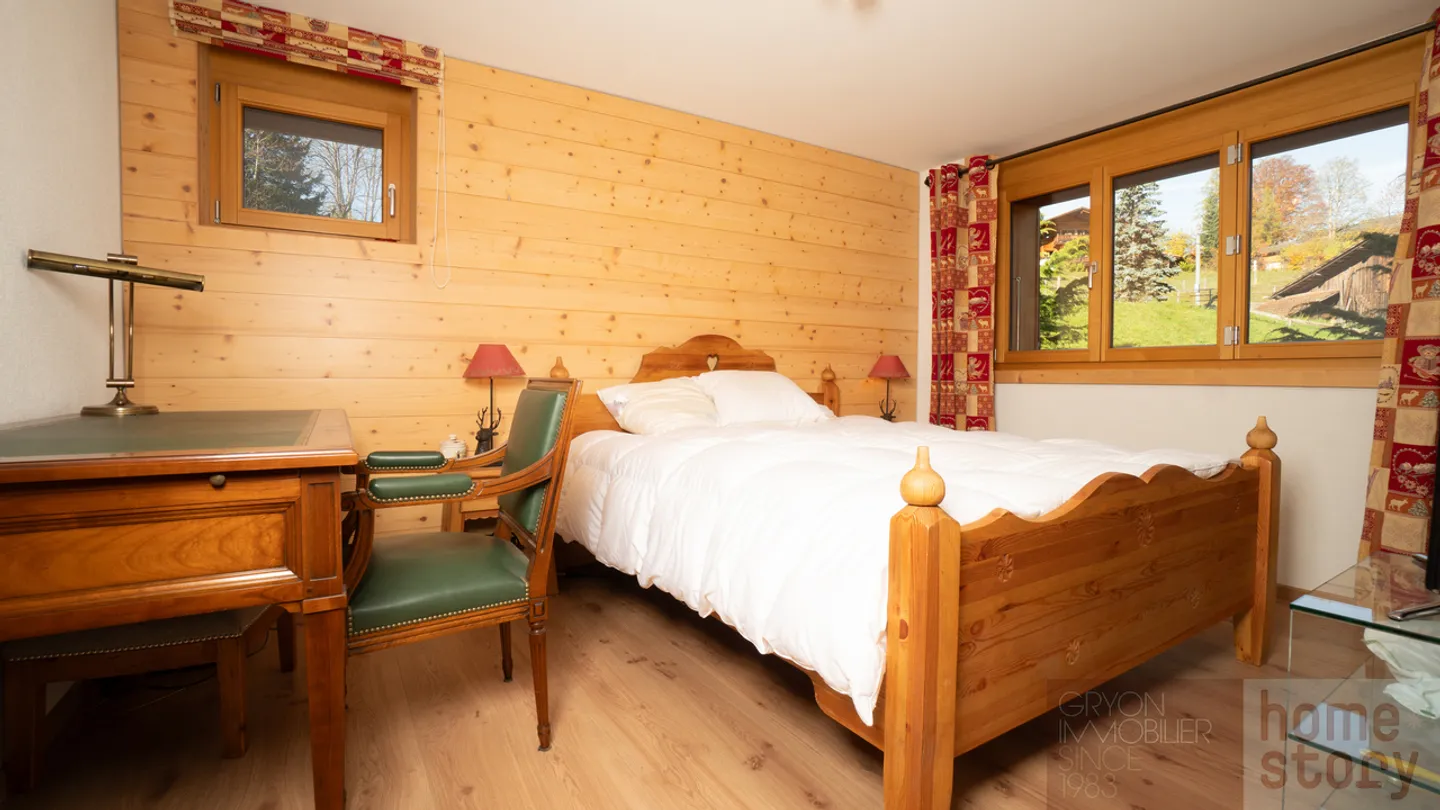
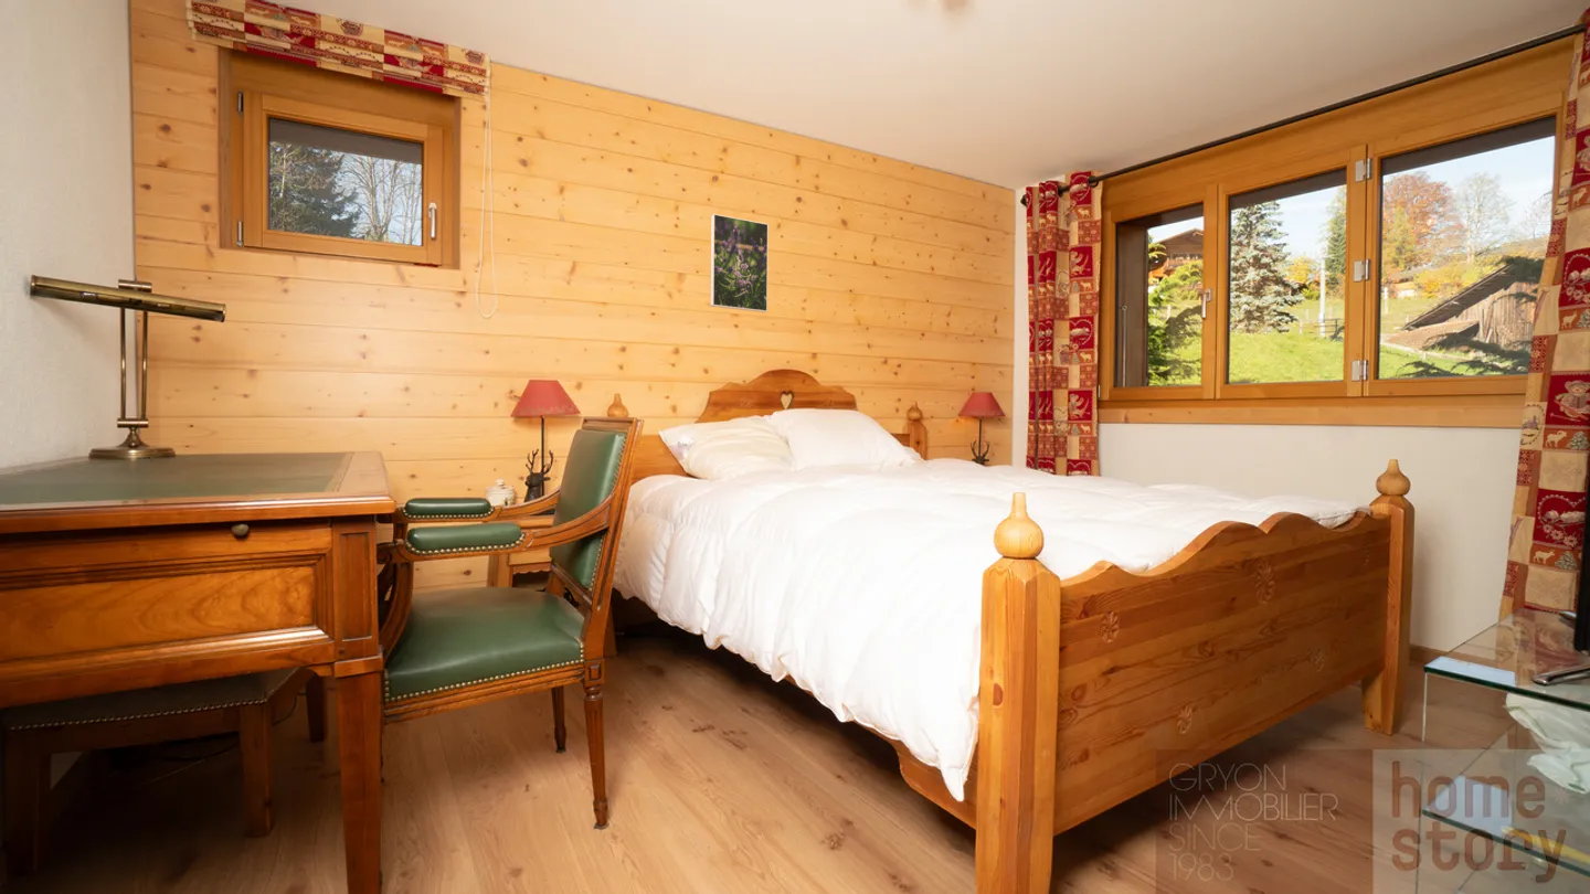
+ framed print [709,213,770,313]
